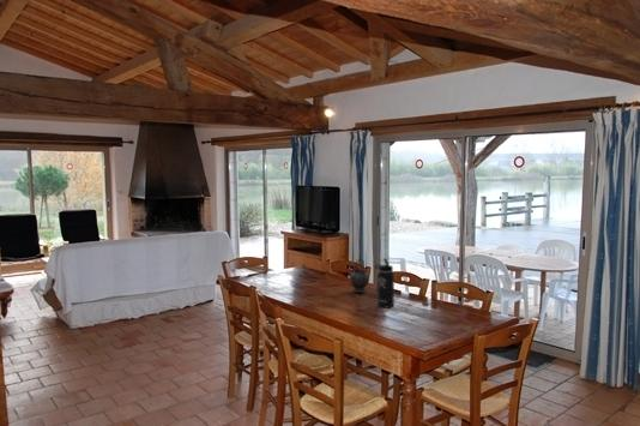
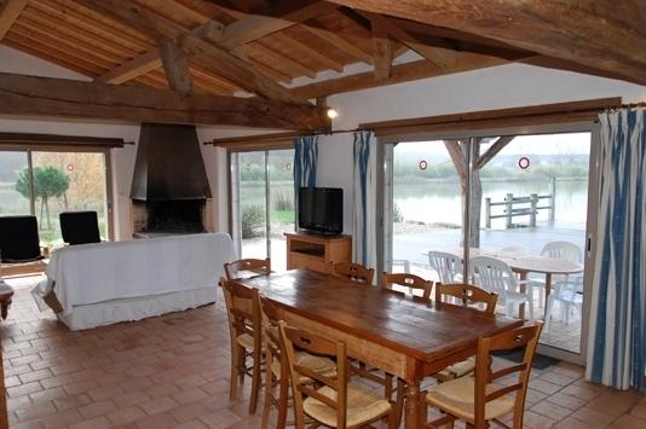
- thermos bottle [374,258,396,308]
- teapot [348,258,370,294]
